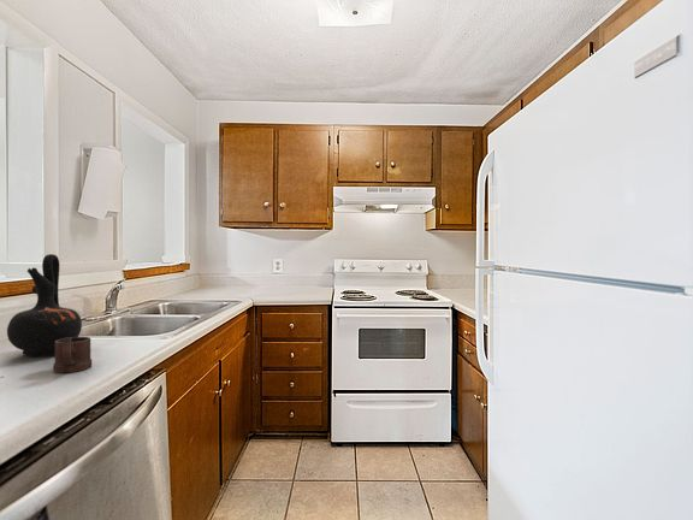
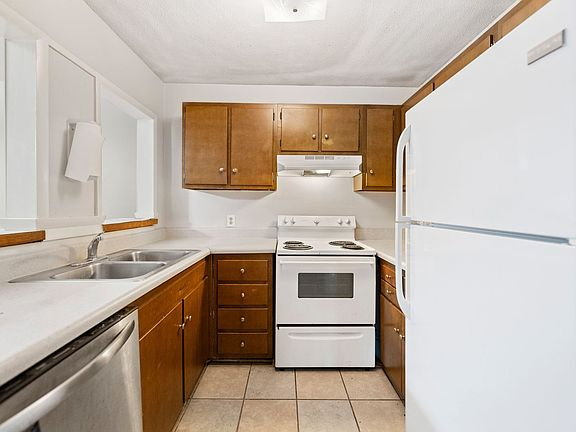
- ceramic jug [6,253,83,358]
- mug [52,336,93,373]
